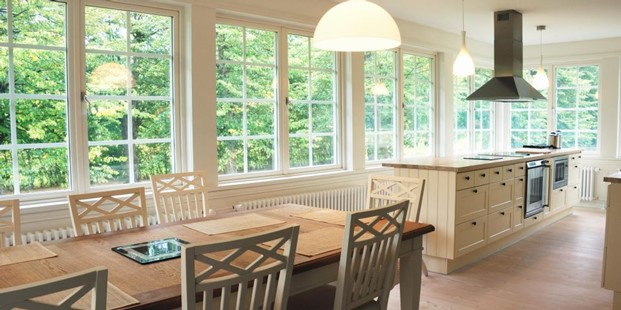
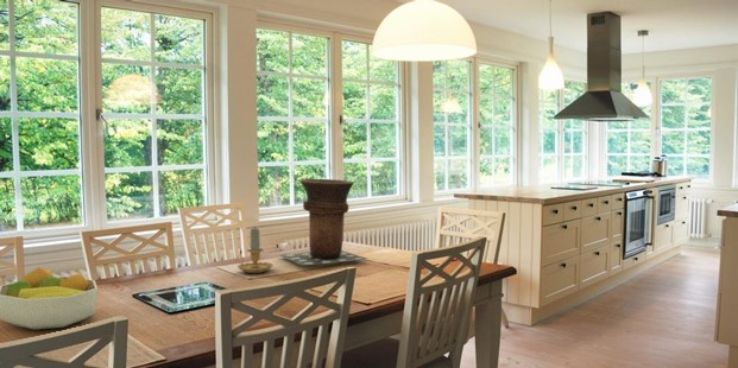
+ candle [235,226,275,274]
+ fruit bowl [0,266,99,331]
+ vase [278,178,368,266]
